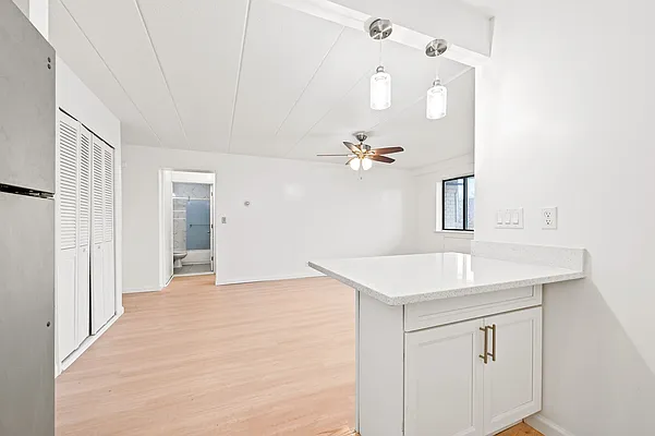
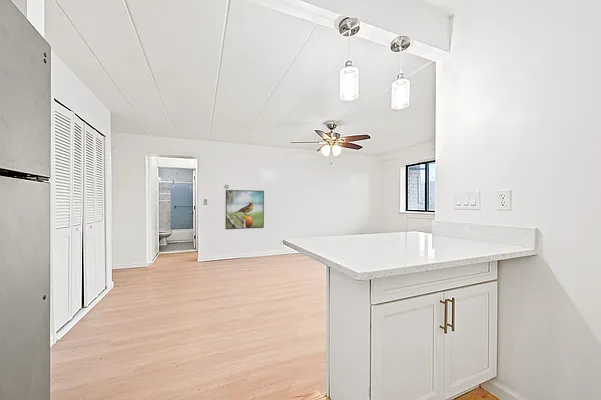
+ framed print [224,189,265,230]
